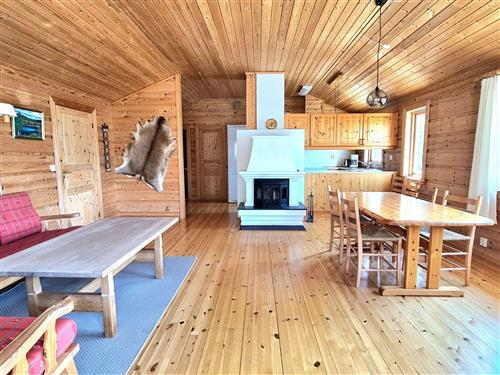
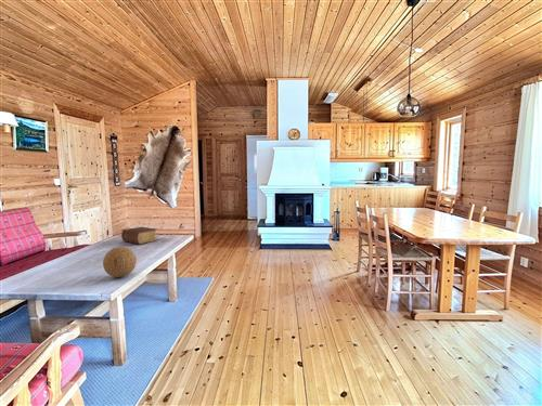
+ decorative ball [102,246,138,278]
+ bible [120,226,158,246]
